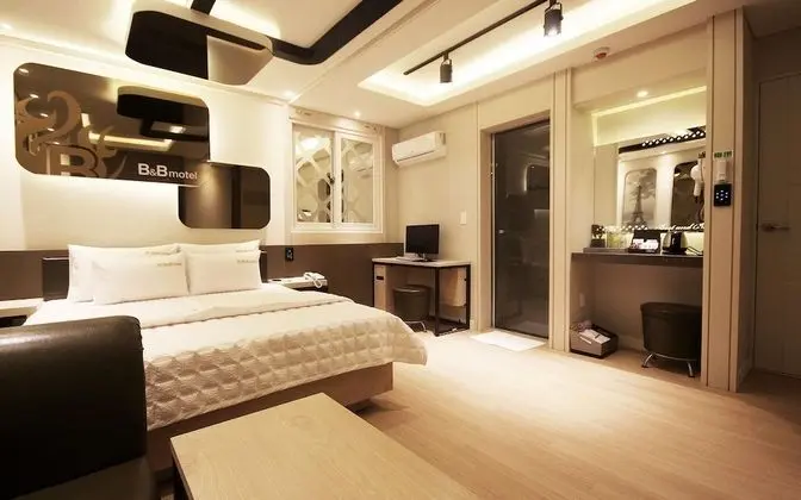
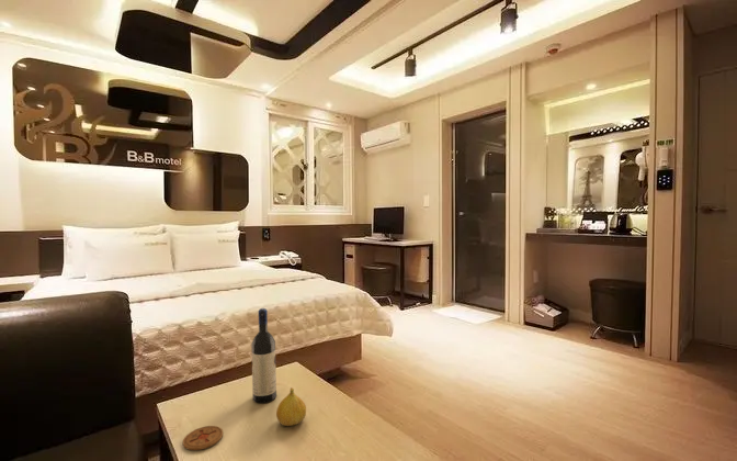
+ coaster [182,425,224,451]
+ wine bottle [250,307,277,404]
+ fruit [275,387,307,427]
